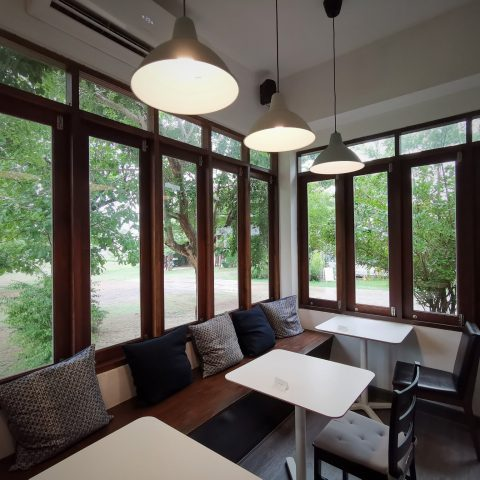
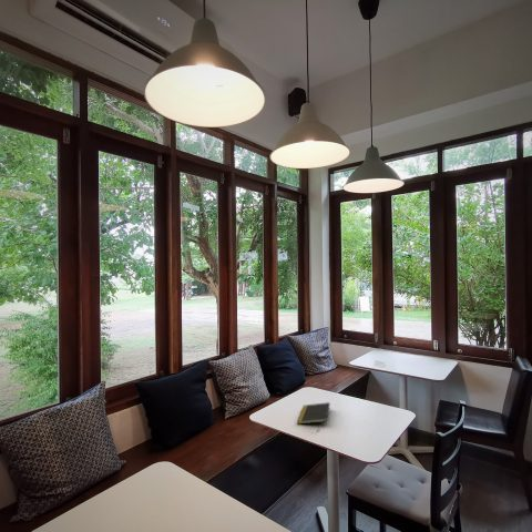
+ notepad [296,401,331,426]
